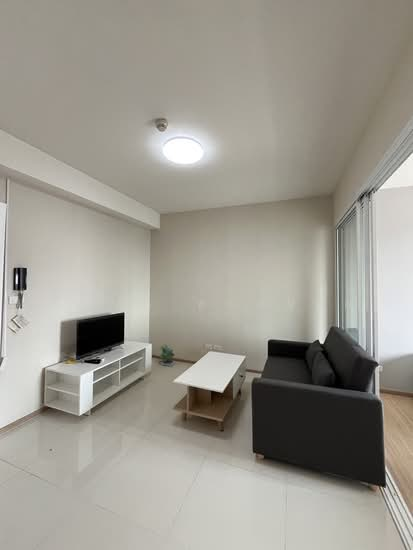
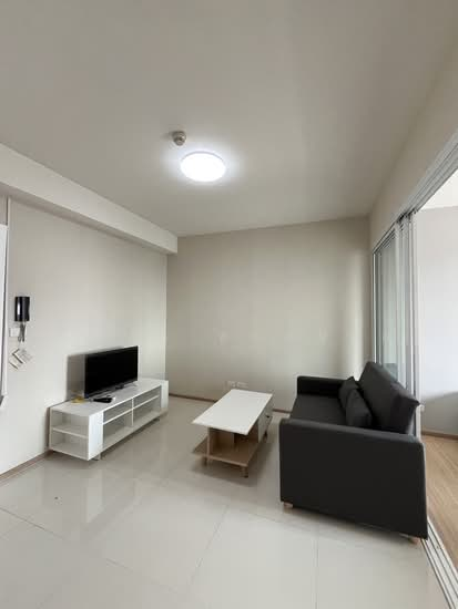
- potted plant [158,343,176,368]
